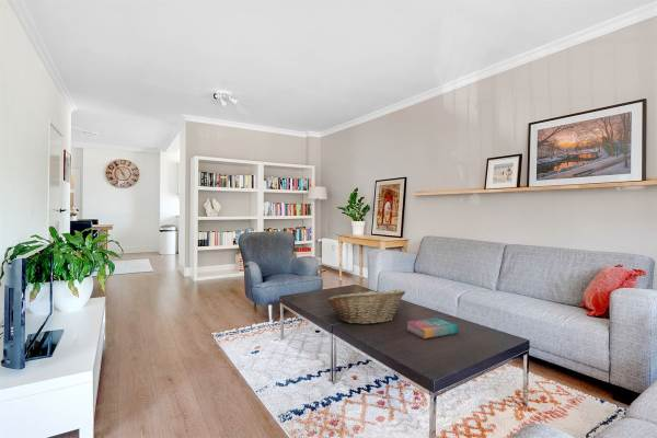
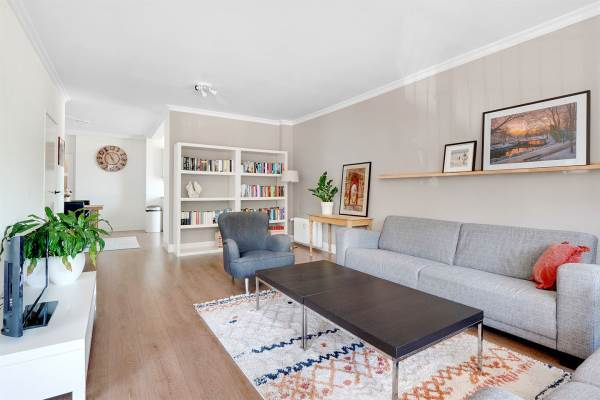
- fruit basket [326,288,406,325]
- book [406,316,459,339]
